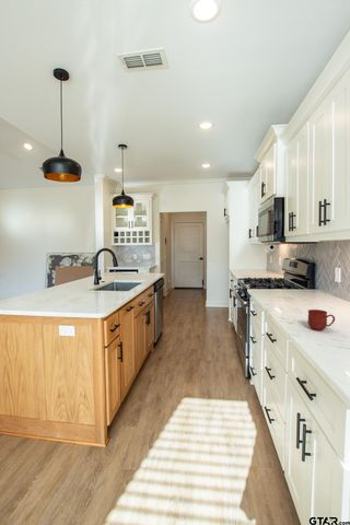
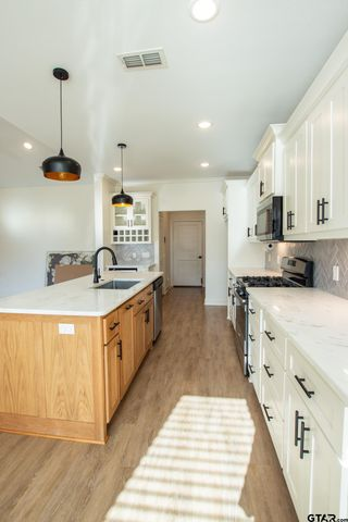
- mug [307,308,336,331]
